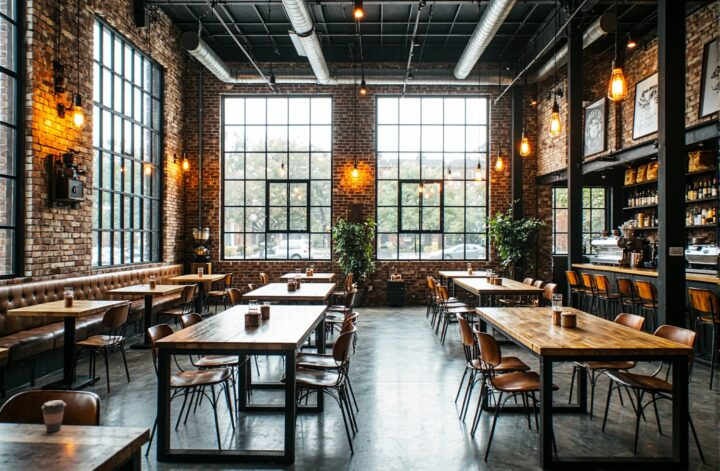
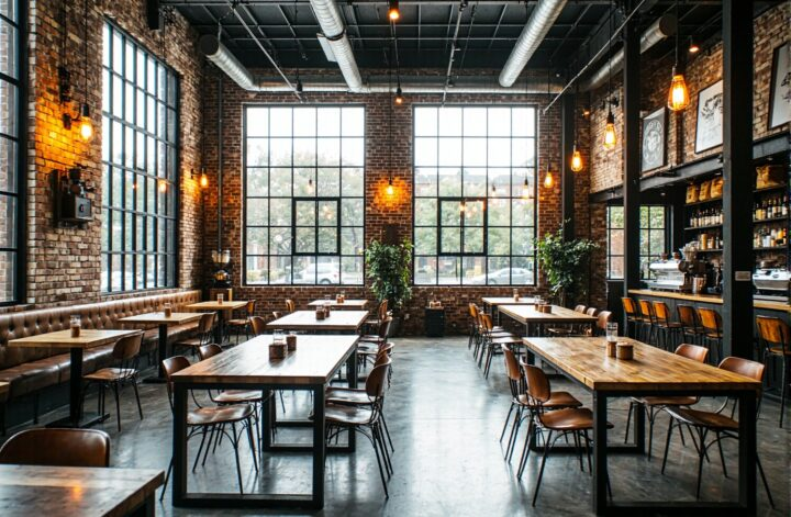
- coffee cup [40,399,67,433]
